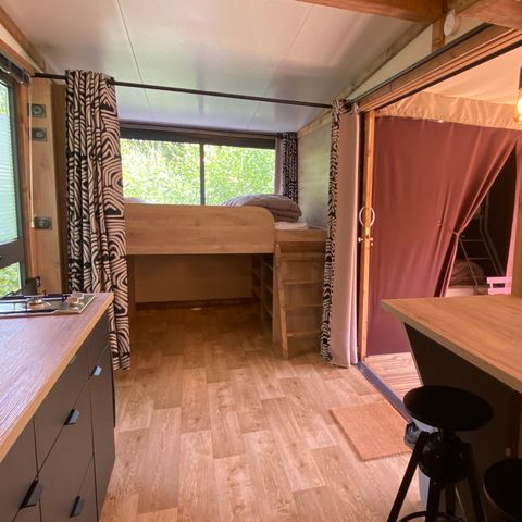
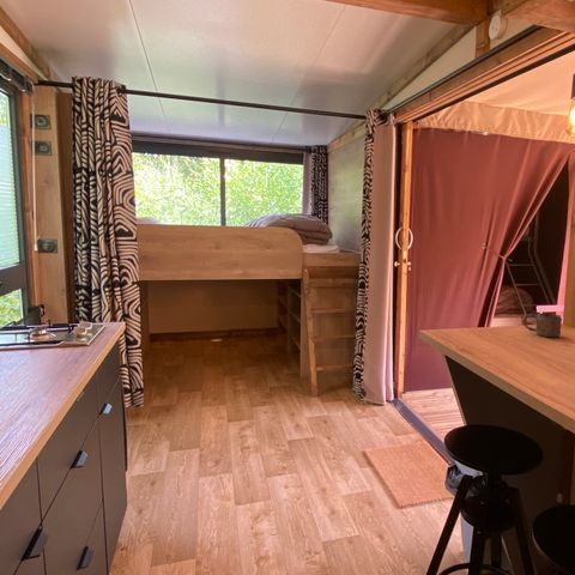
+ mug [522,313,563,339]
